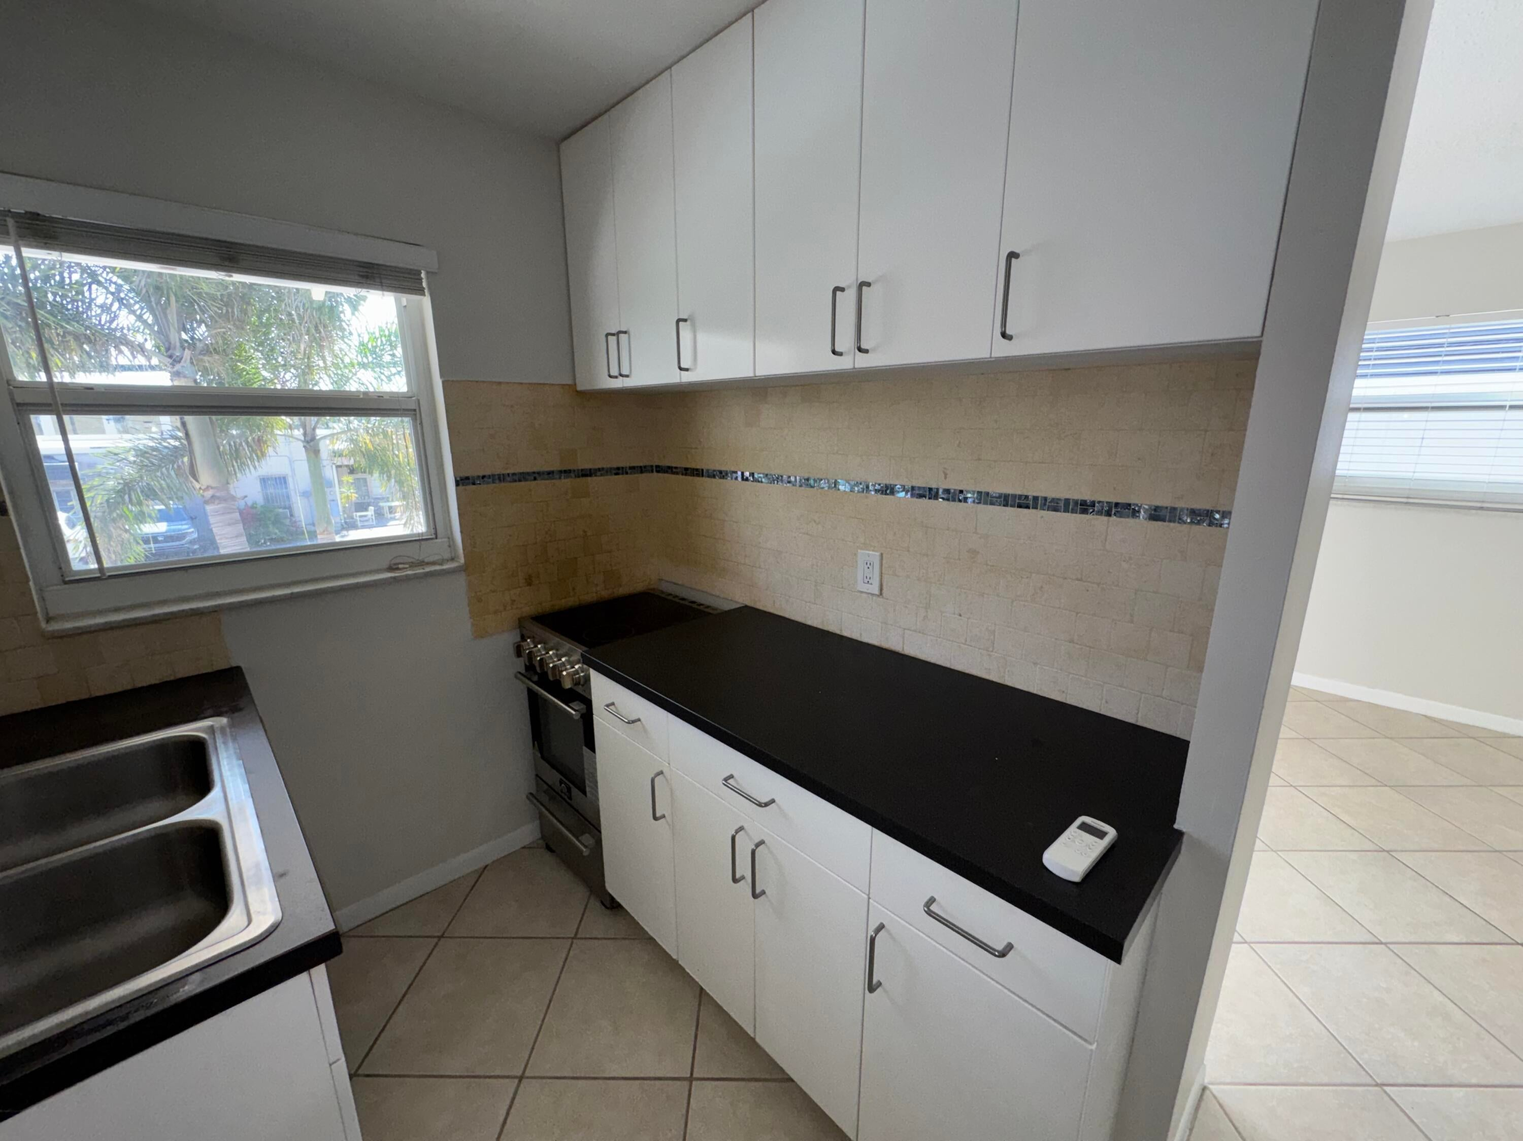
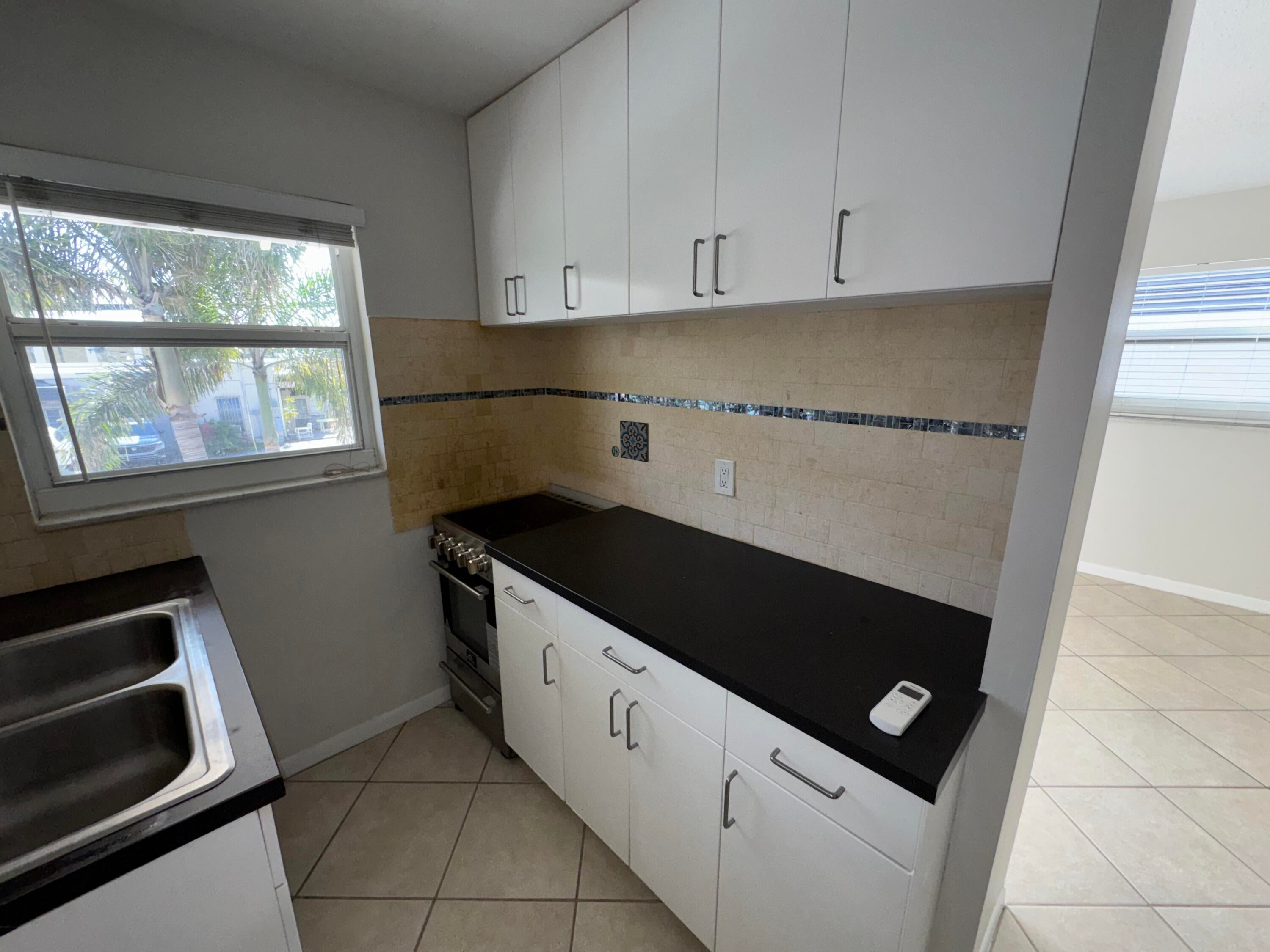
+ decorative tile [611,420,649,463]
